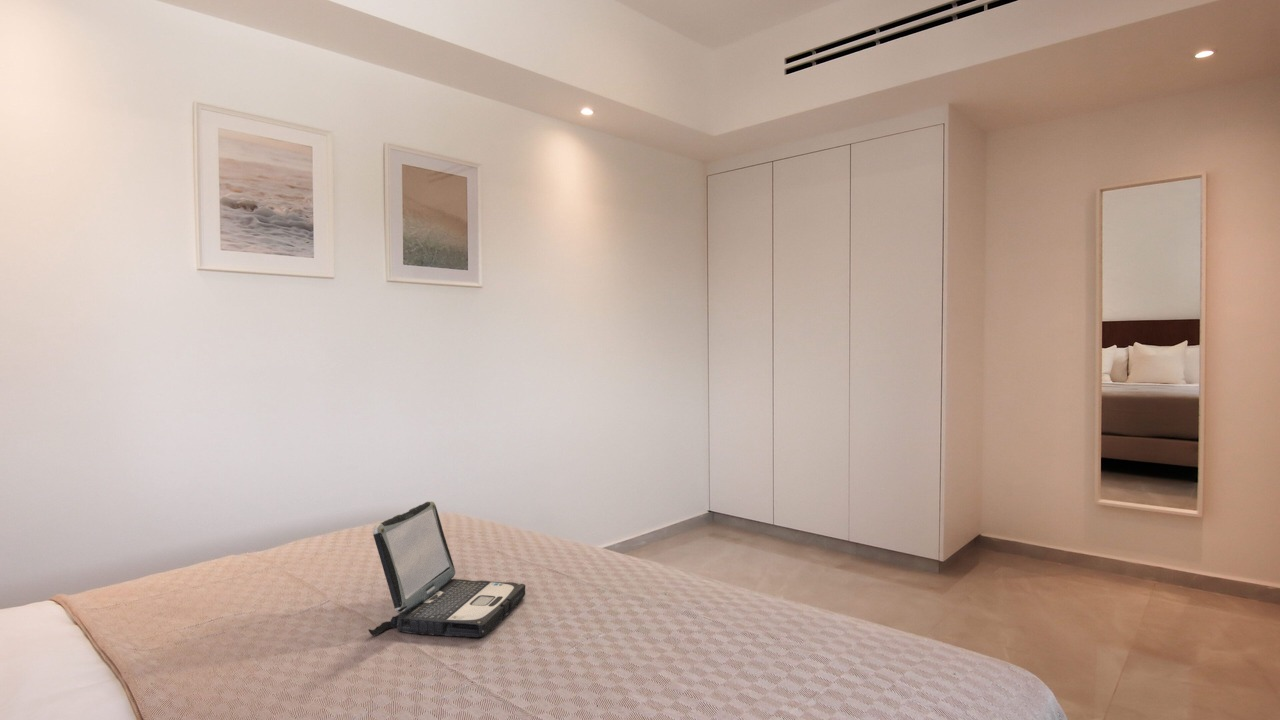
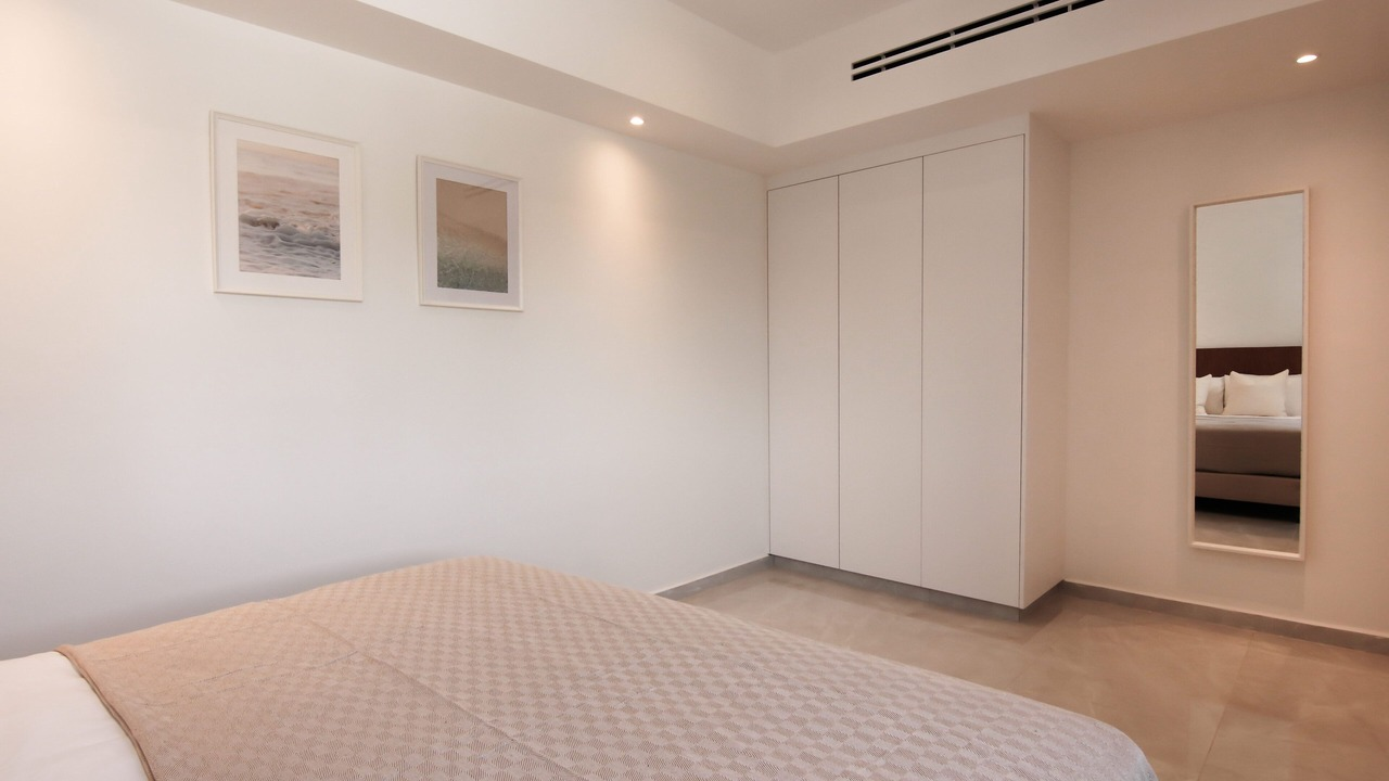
- laptop [368,500,526,638]
